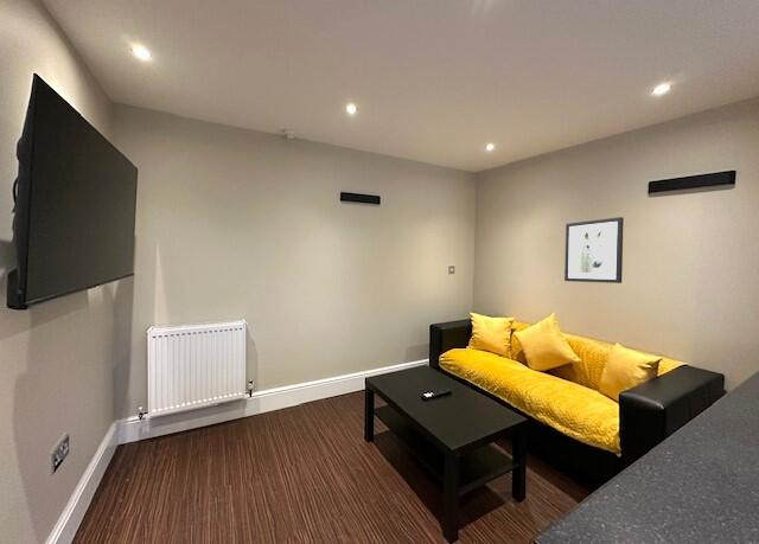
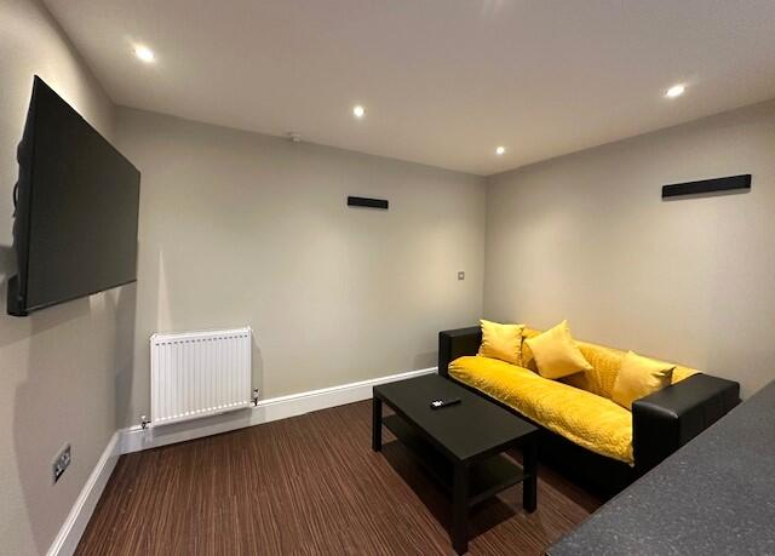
- wall art [563,216,625,284]
